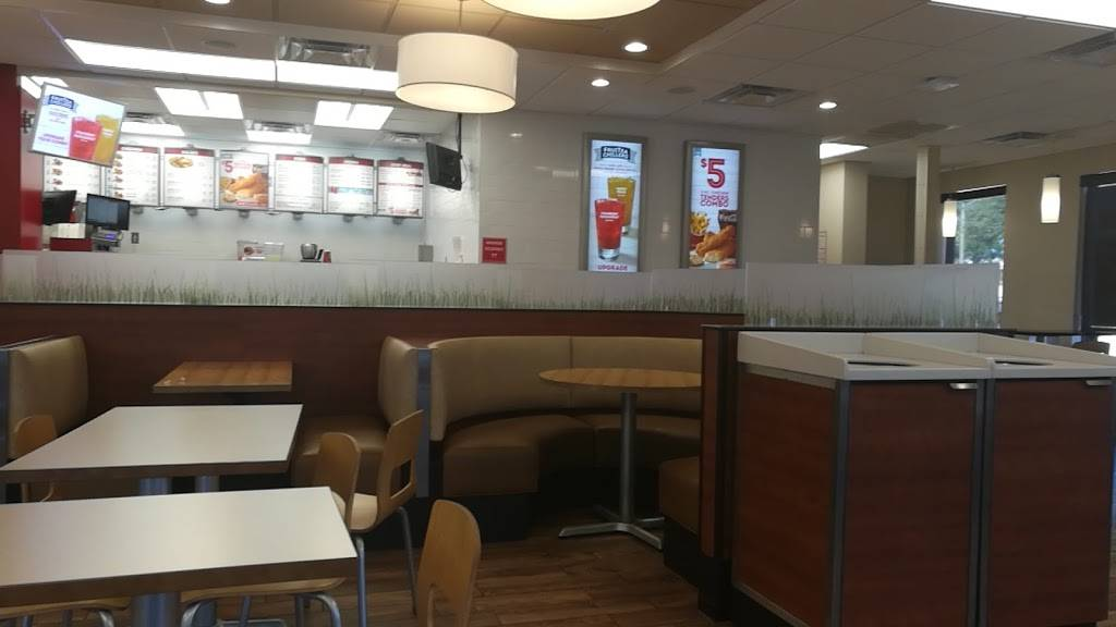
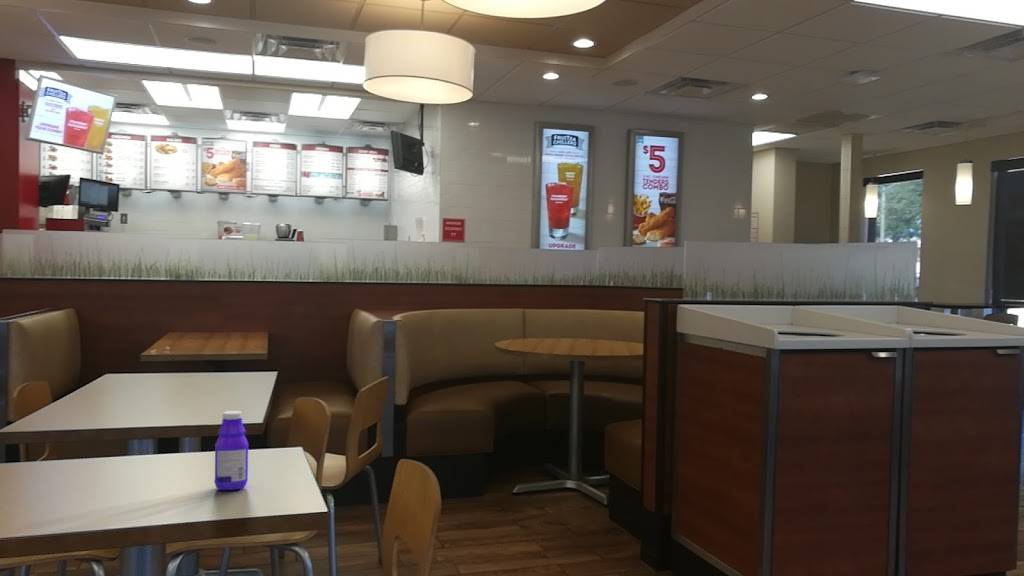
+ bottle [213,410,250,491]
